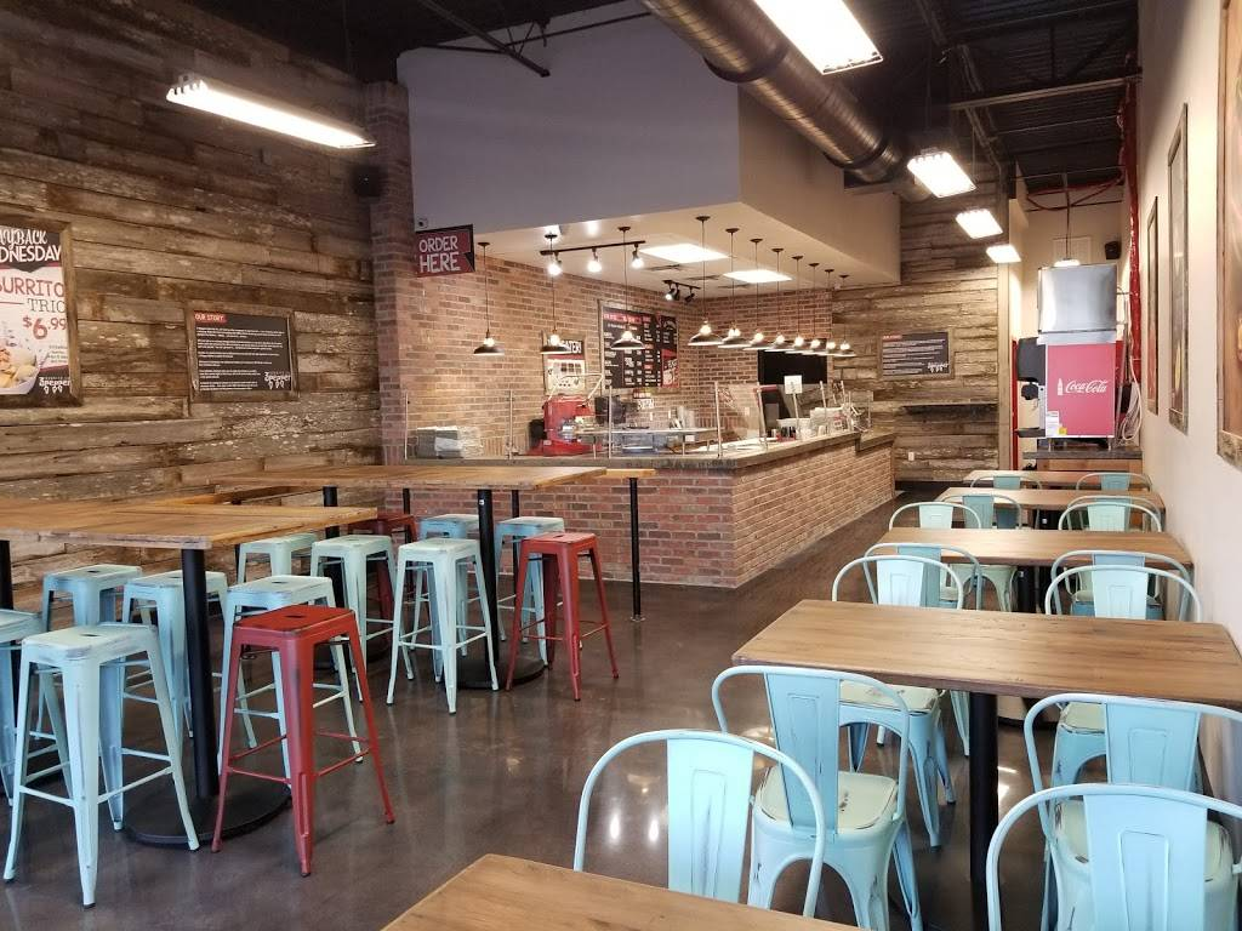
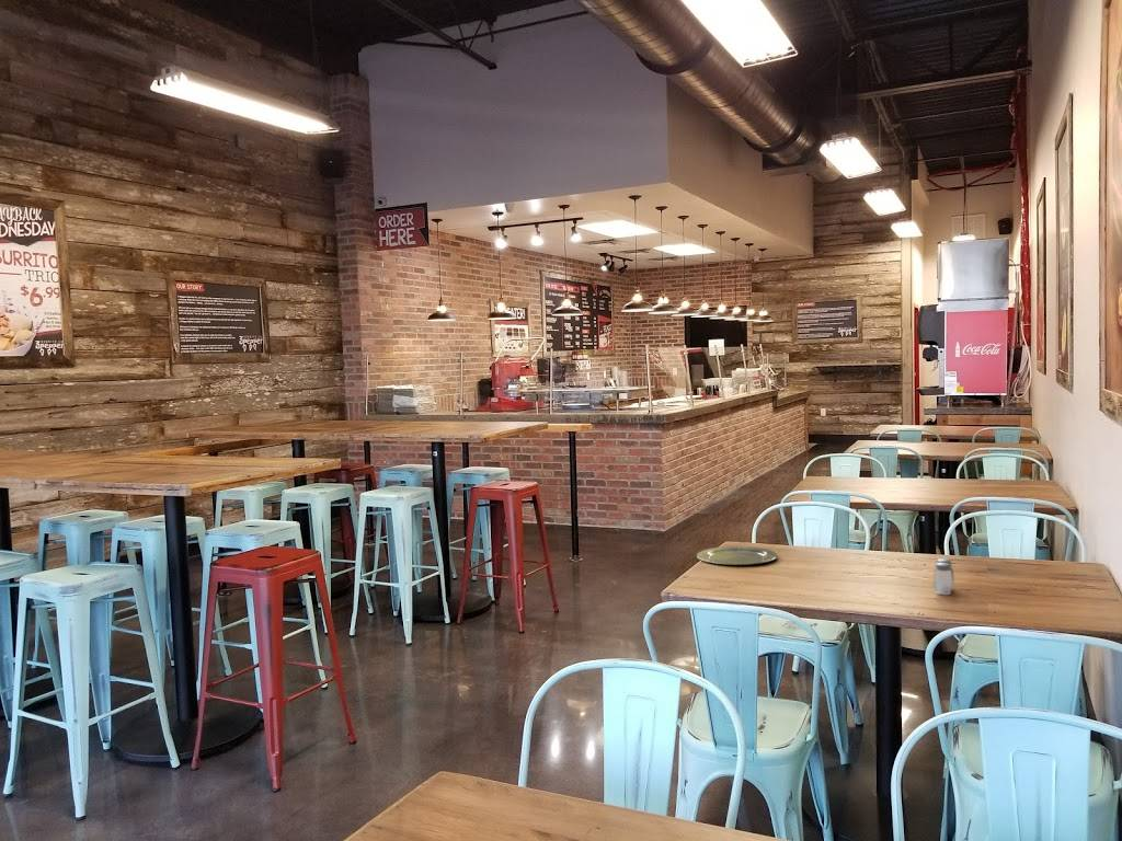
+ salt and pepper shaker [932,557,954,596]
+ plate [696,545,779,566]
